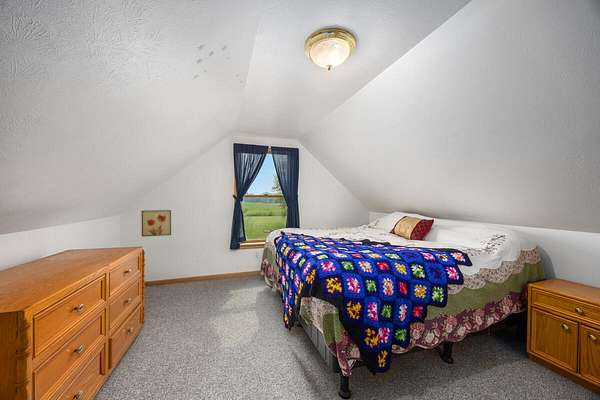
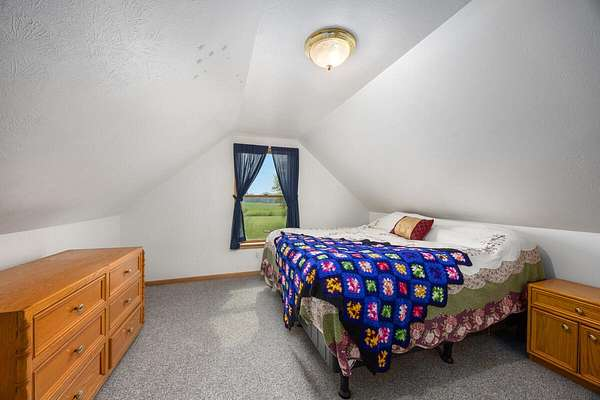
- wall art [141,209,172,238]
